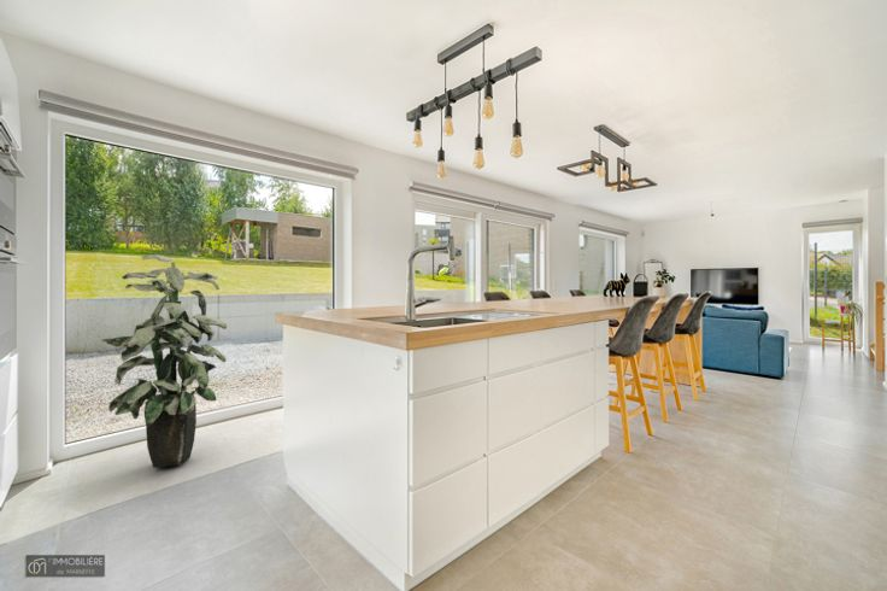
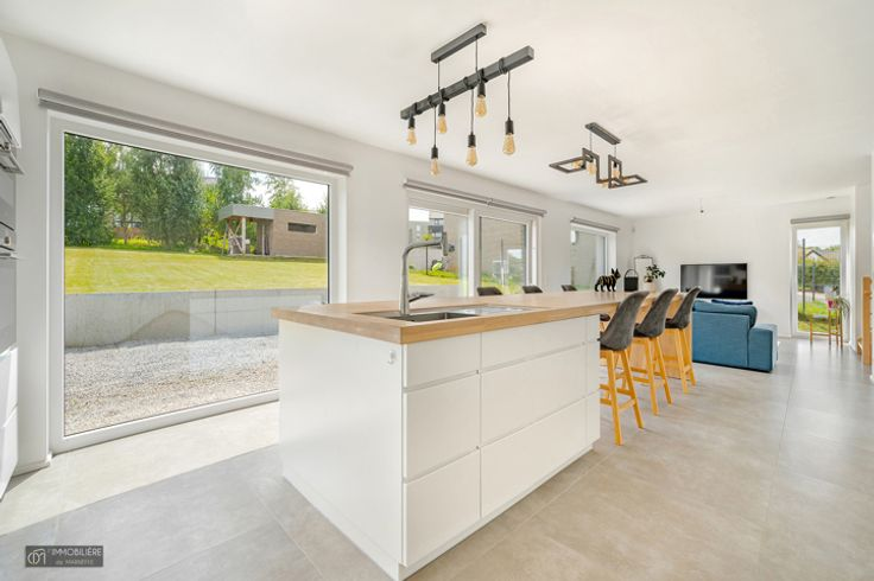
- indoor plant [100,253,228,469]
